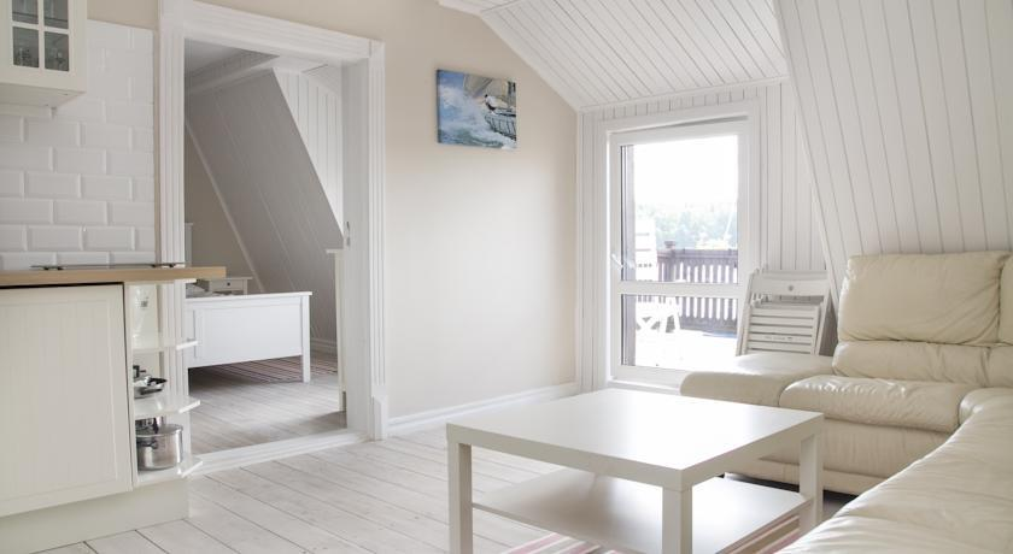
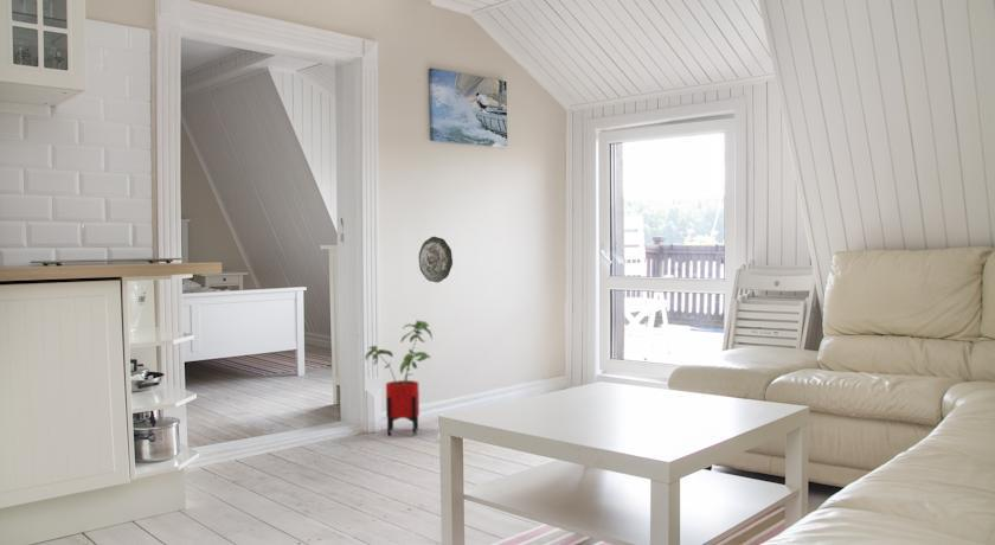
+ house plant [364,320,434,436]
+ decorative plate [418,236,454,283]
